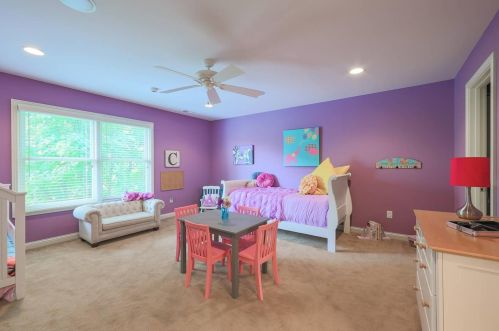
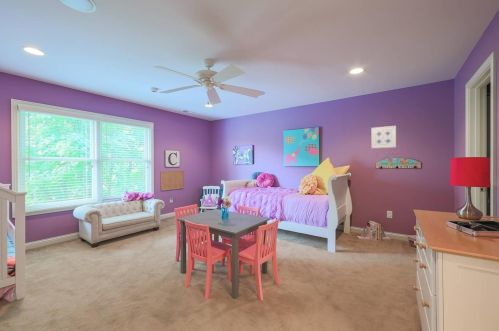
+ wall art [371,125,397,149]
